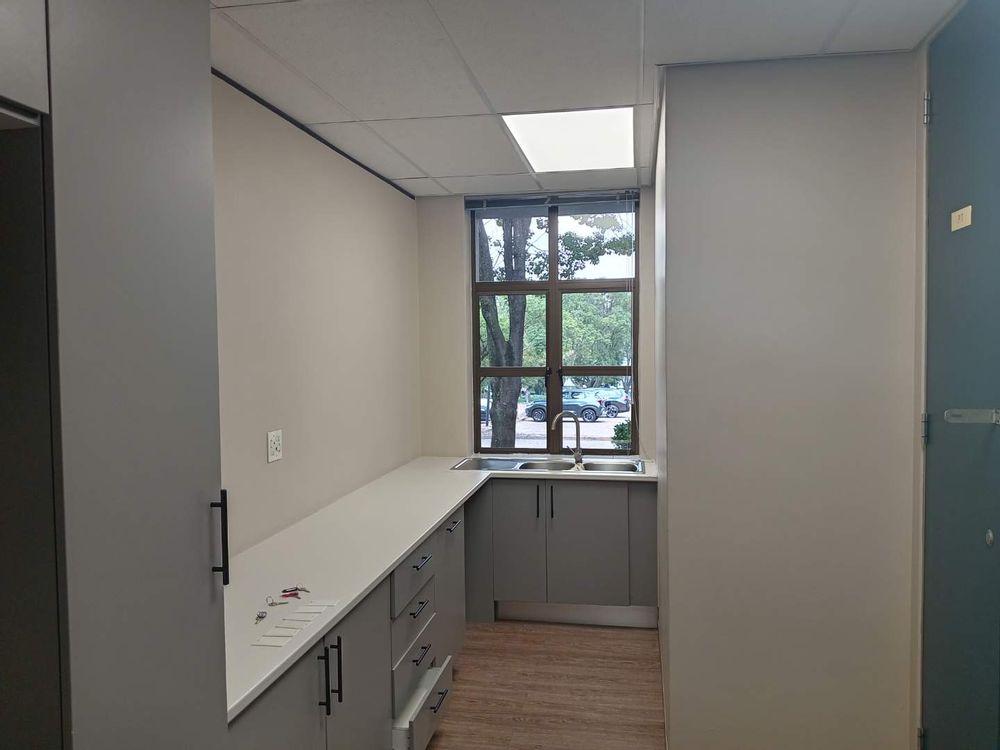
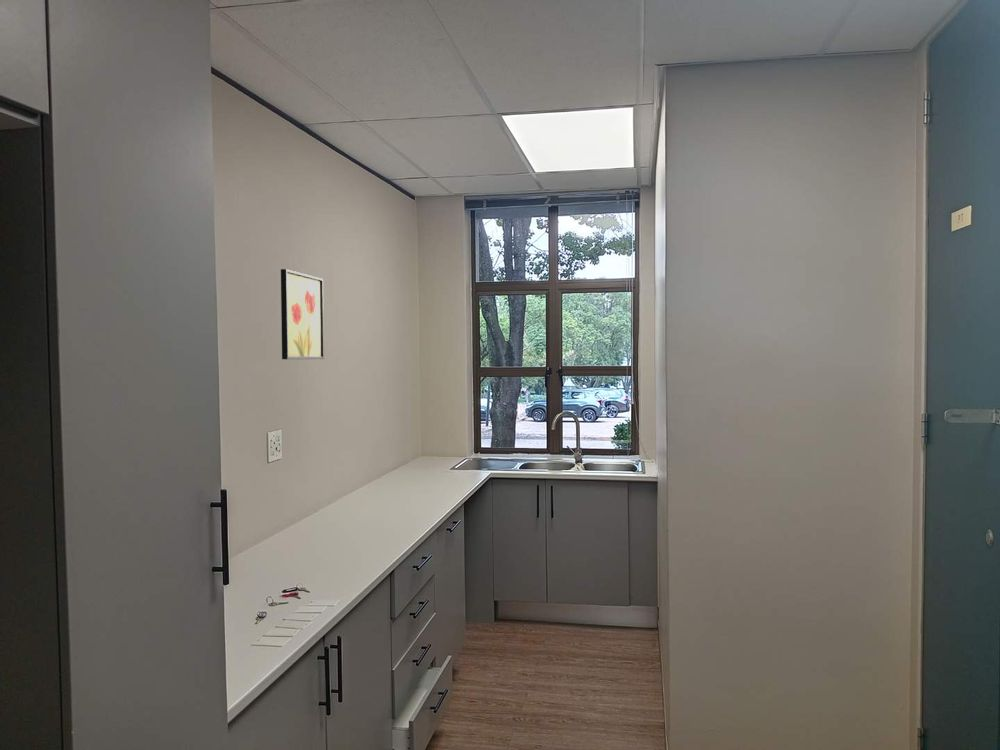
+ wall art [280,268,325,360]
